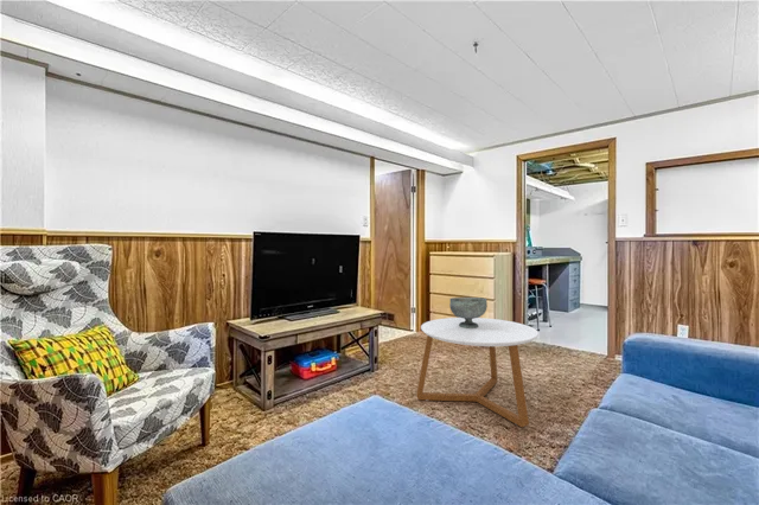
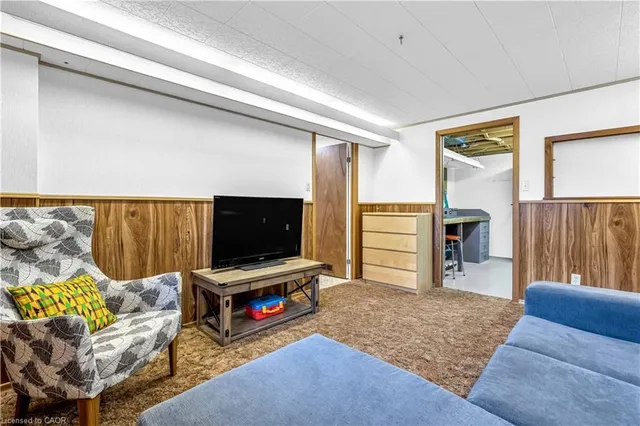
- decorative bowl [448,296,489,328]
- coffee table [415,317,540,428]
